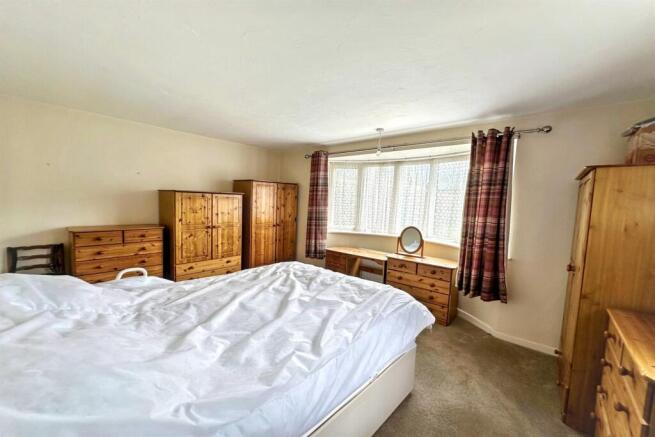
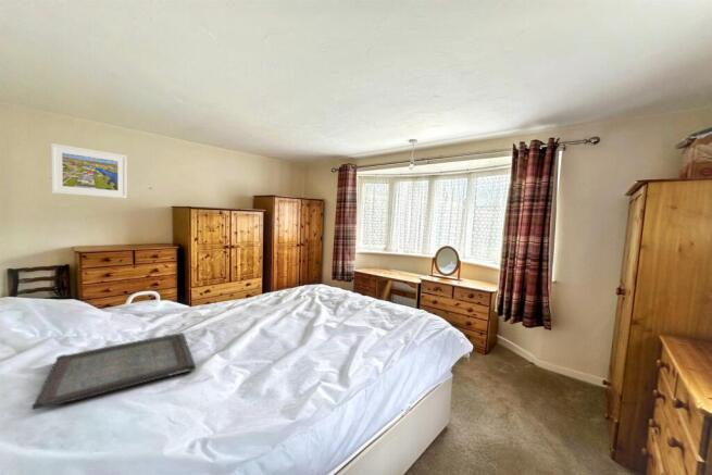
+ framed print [50,142,128,199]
+ serving tray [30,332,197,411]
